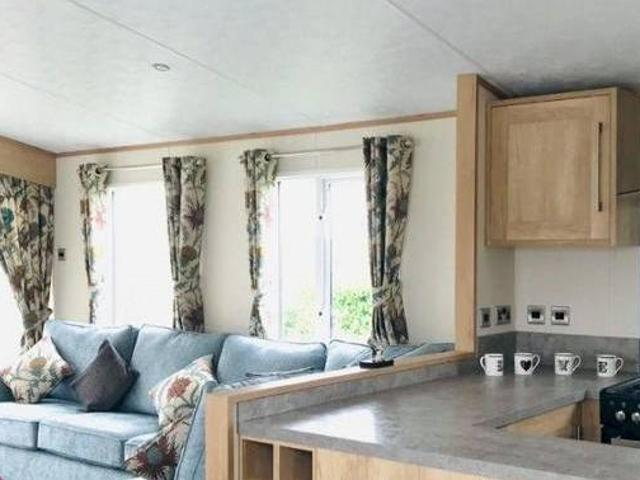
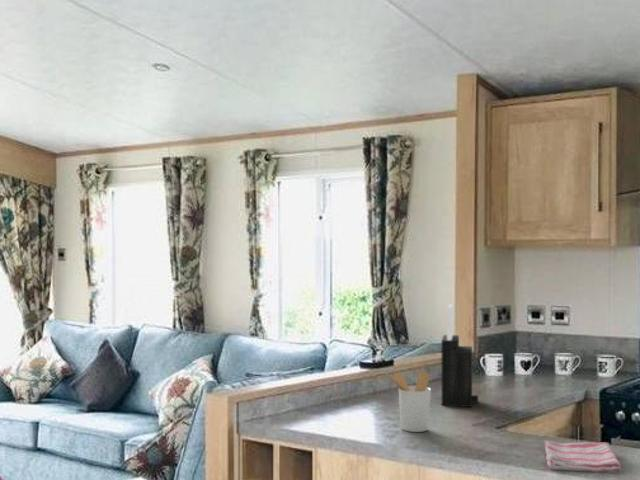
+ knife block [441,303,479,408]
+ utensil holder [385,371,432,433]
+ dish towel [543,440,622,474]
